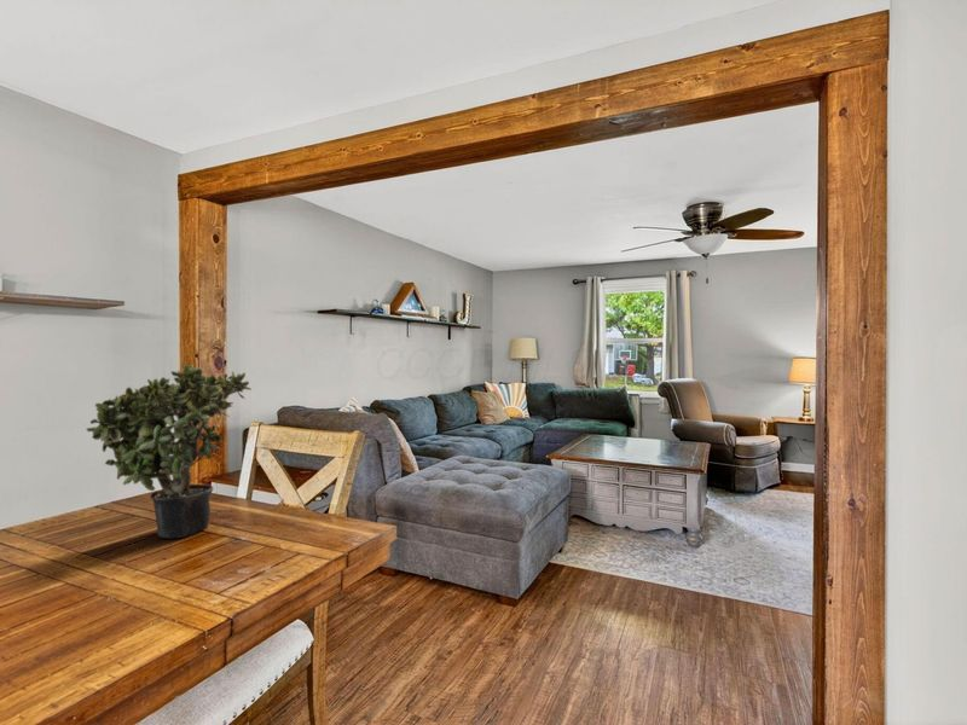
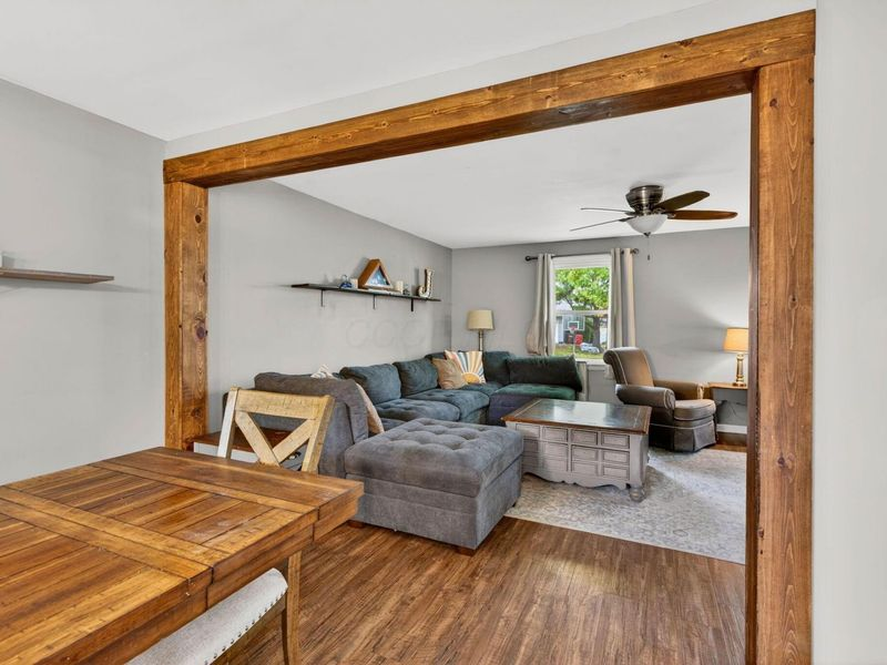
- potted plant [86,362,253,539]
